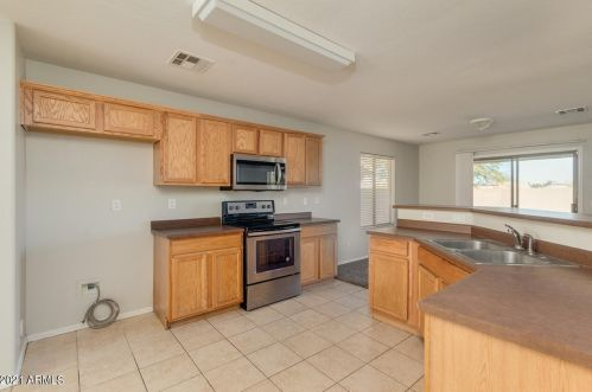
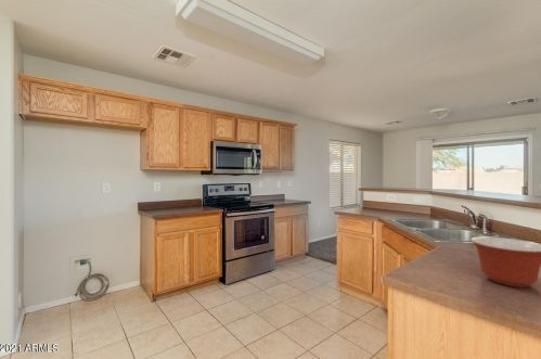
+ mixing bowl [469,236,541,289]
